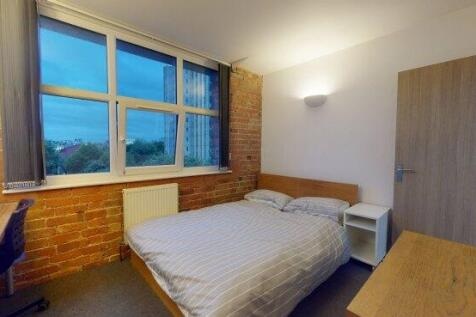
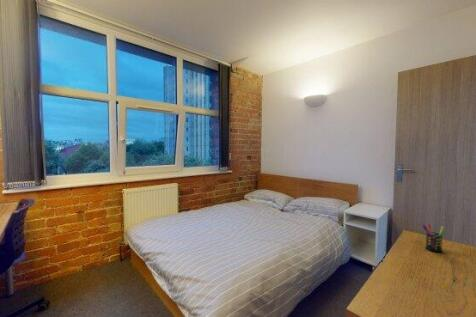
+ pen holder [421,222,446,253]
